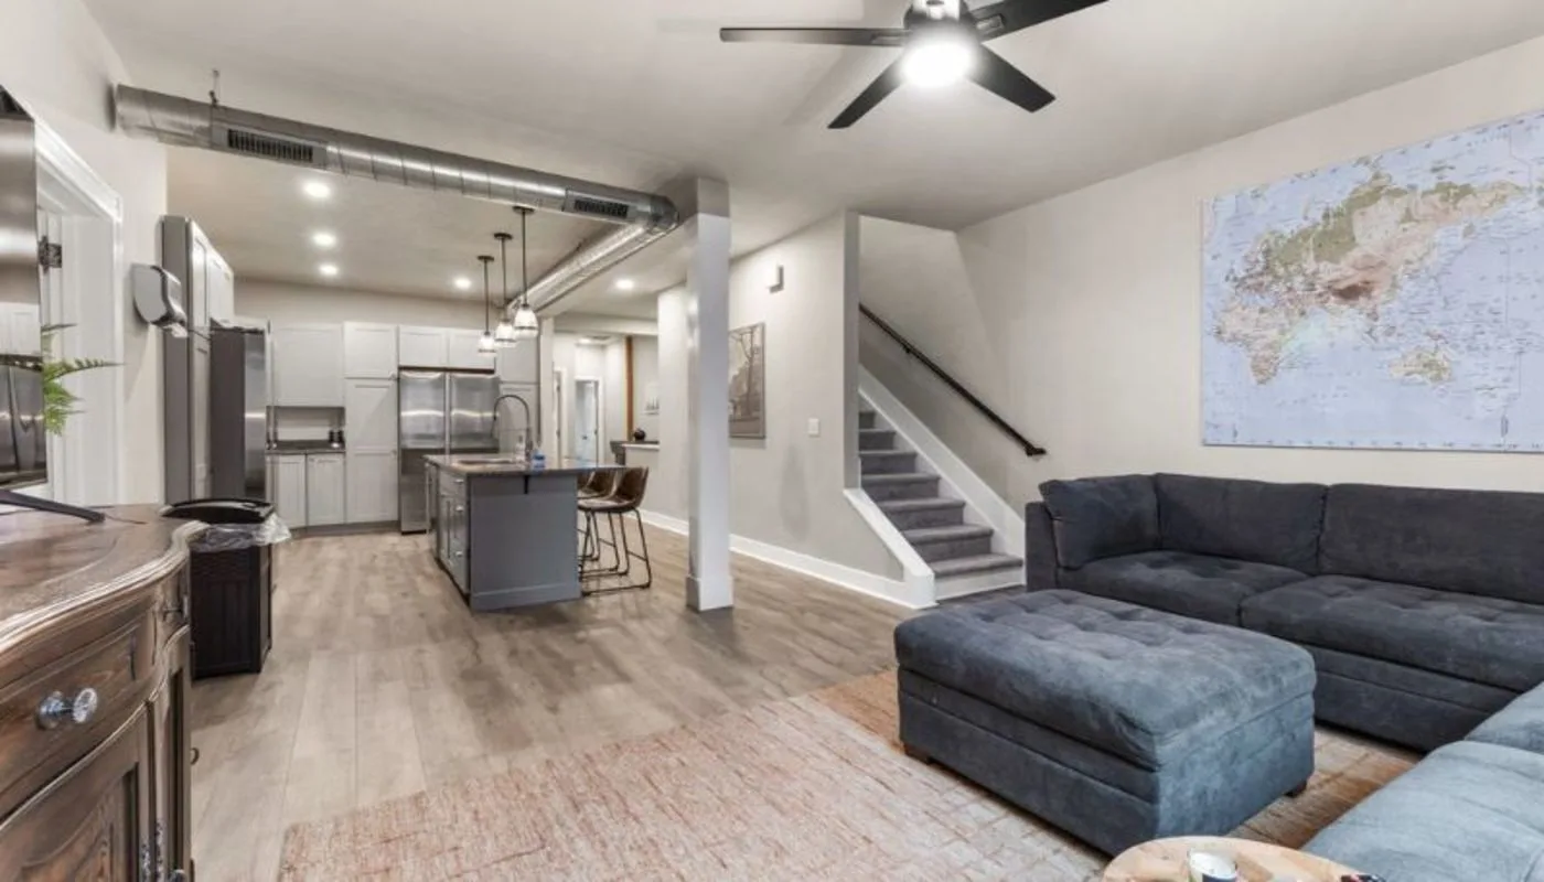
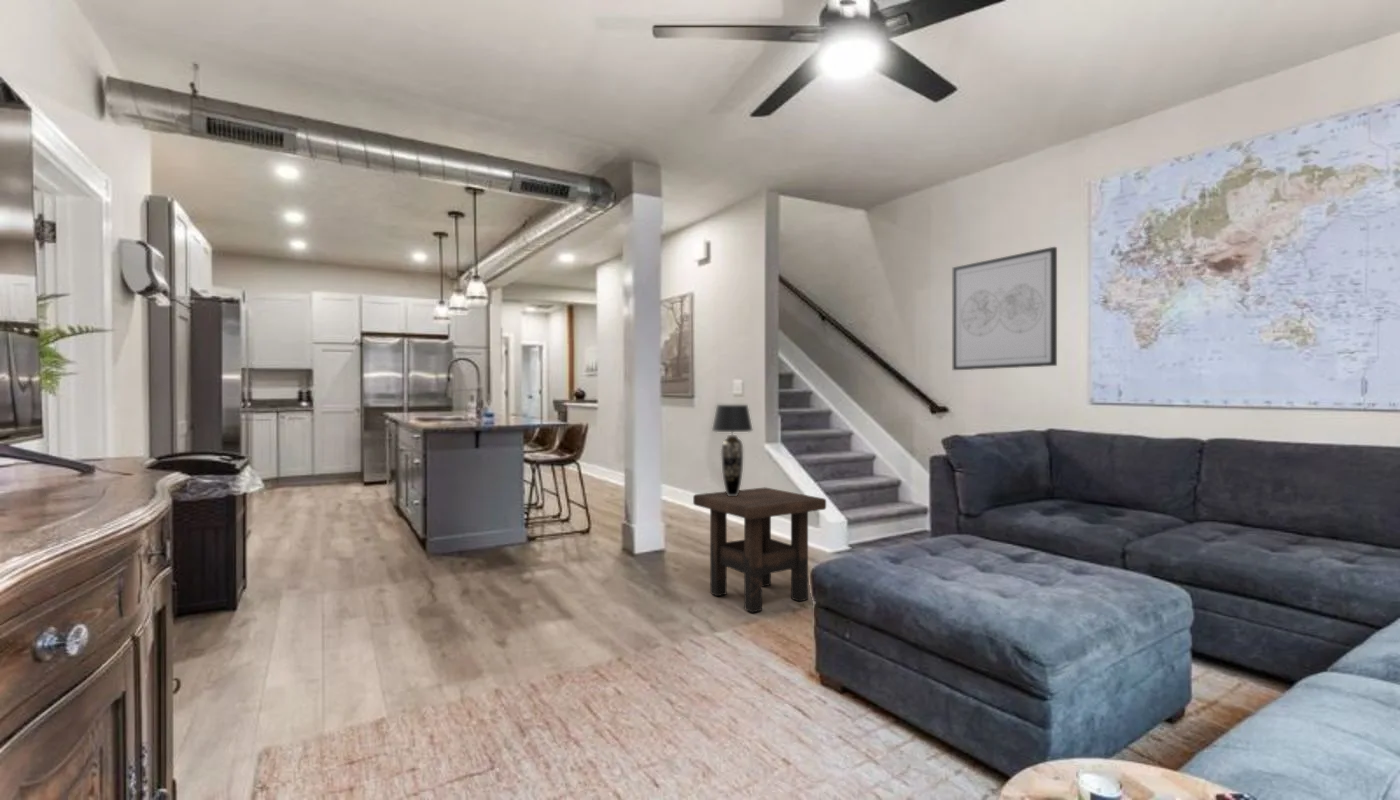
+ side table [692,486,827,614]
+ table lamp [711,404,754,496]
+ wall art [952,246,1058,371]
